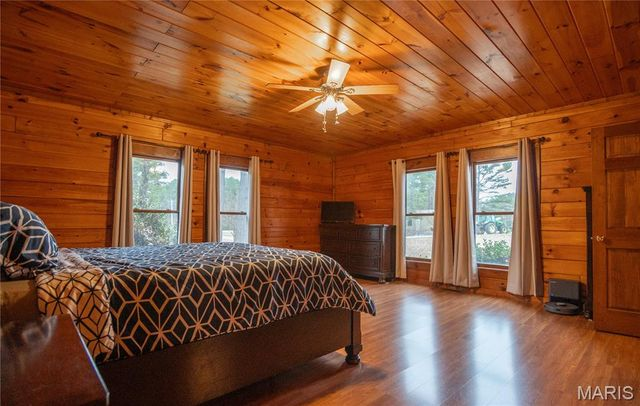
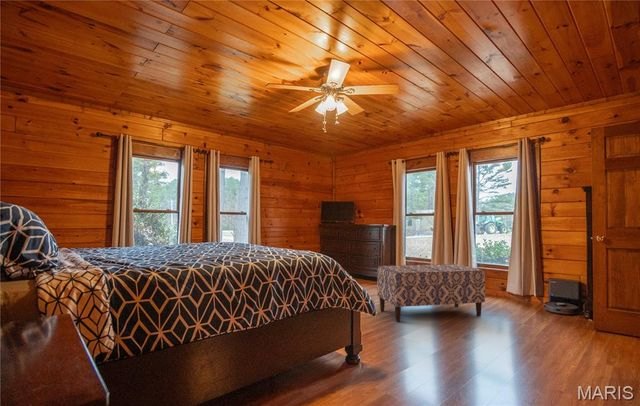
+ bench [376,263,486,323]
